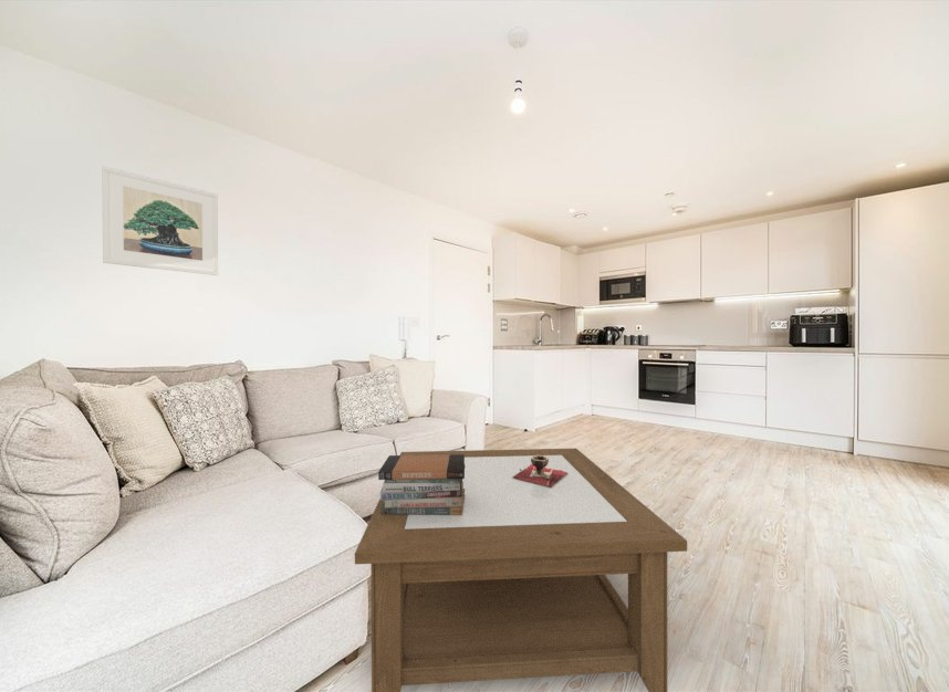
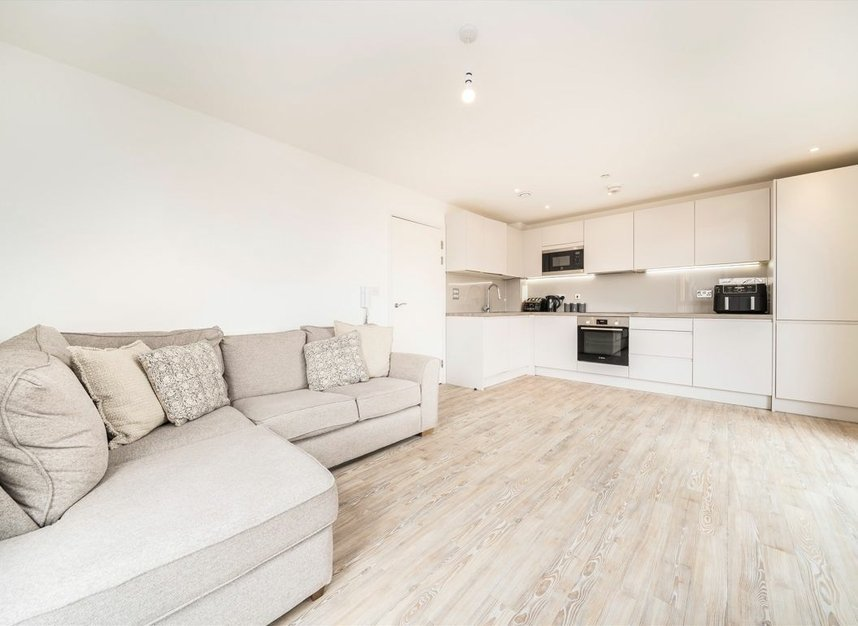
- decorative bowl [512,455,567,487]
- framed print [101,165,219,276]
- coffee table [354,448,688,692]
- book stack [377,454,466,515]
